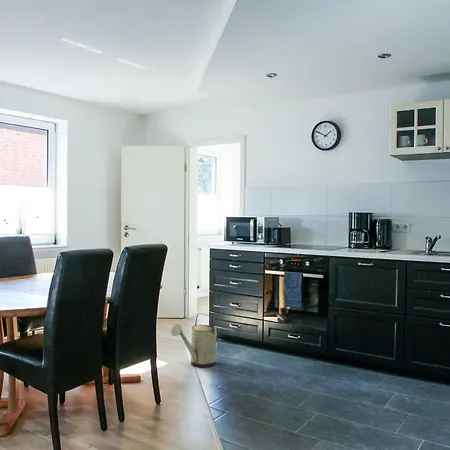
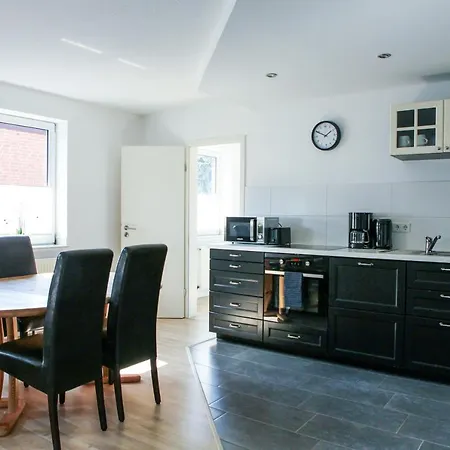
- watering can [170,312,218,368]
